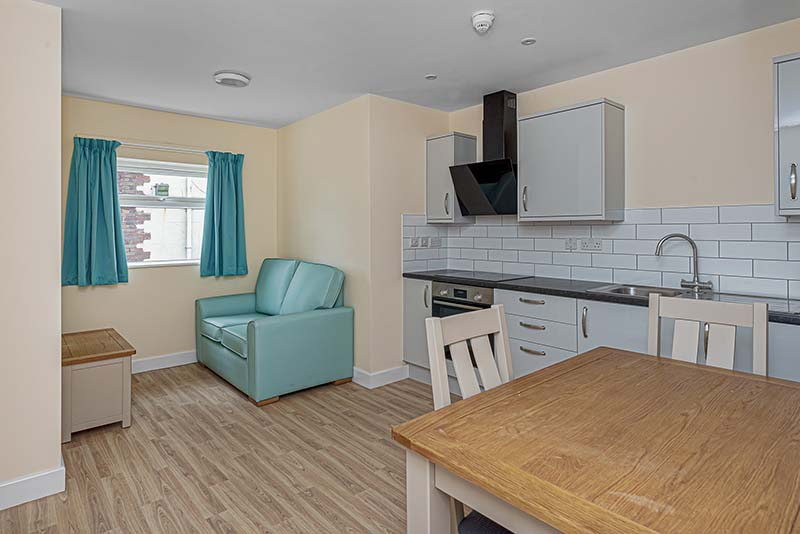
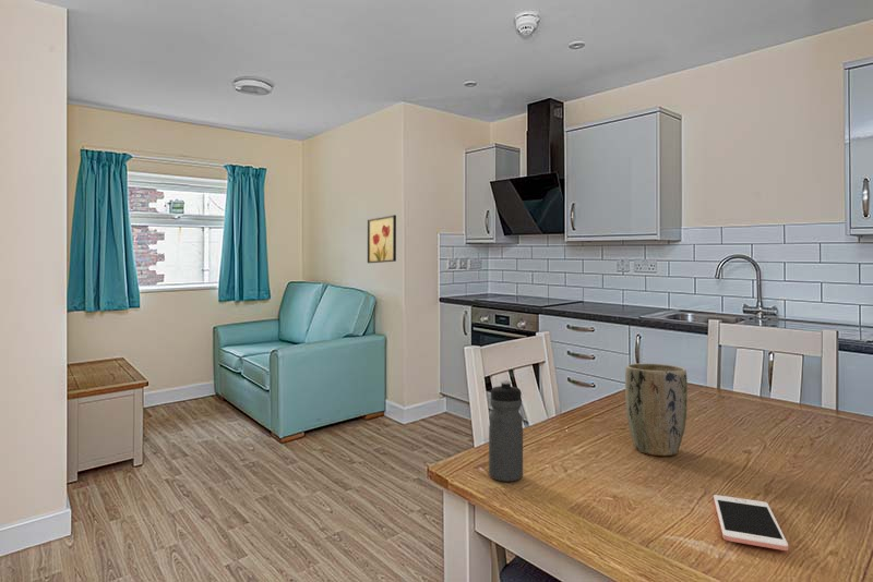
+ cell phone [713,494,789,551]
+ plant pot [624,363,689,457]
+ wall art [367,214,397,264]
+ water bottle [488,379,524,483]
